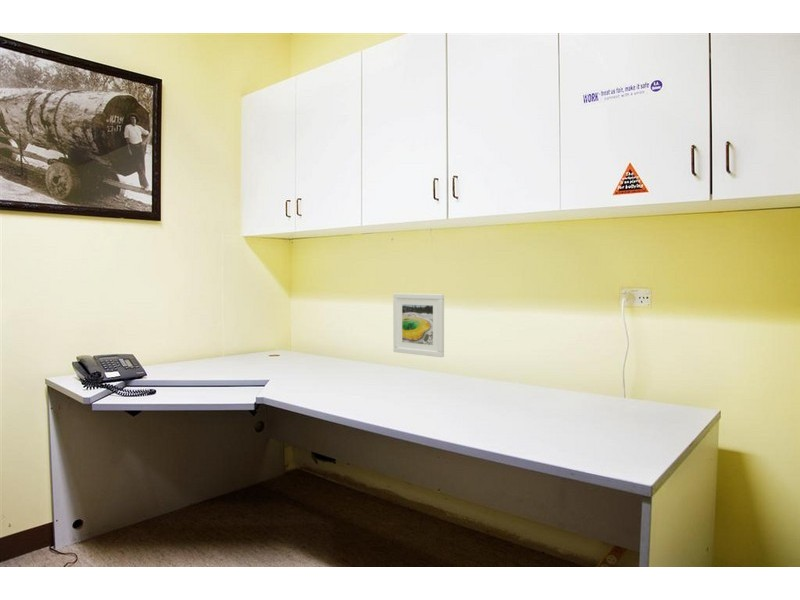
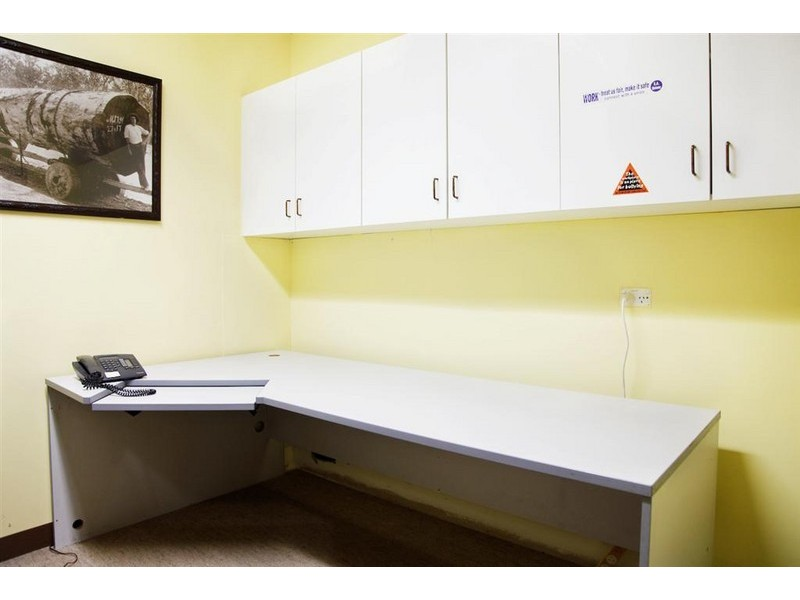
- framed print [392,292,445,358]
